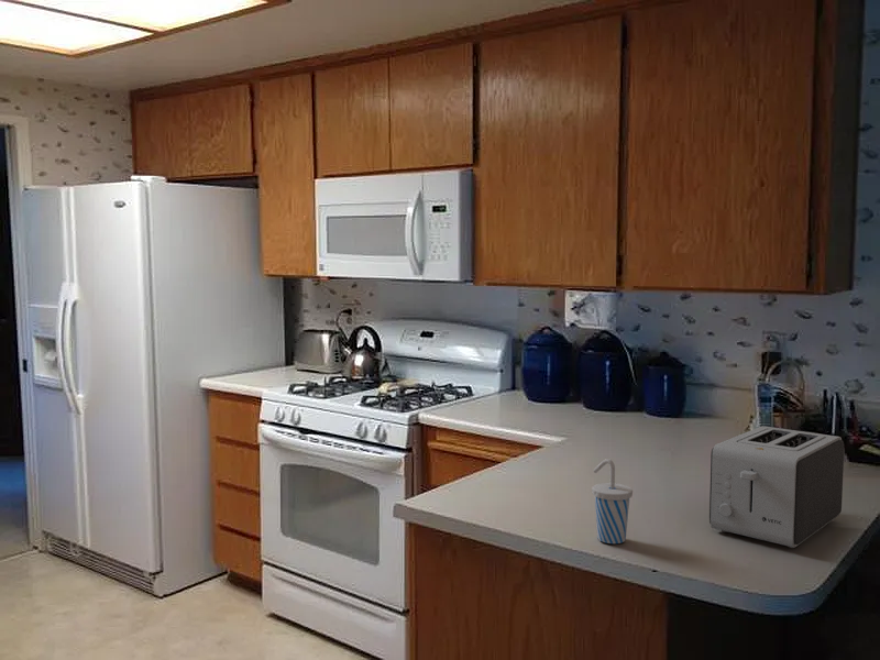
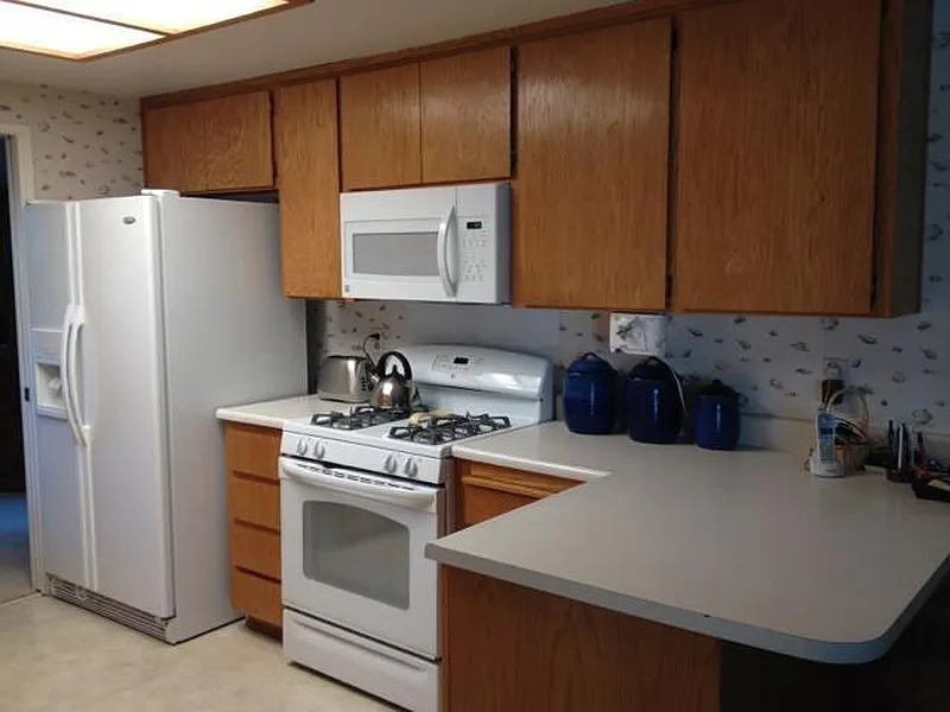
- cup [591,458,634,544]
- toaster [708,425,845,549]
